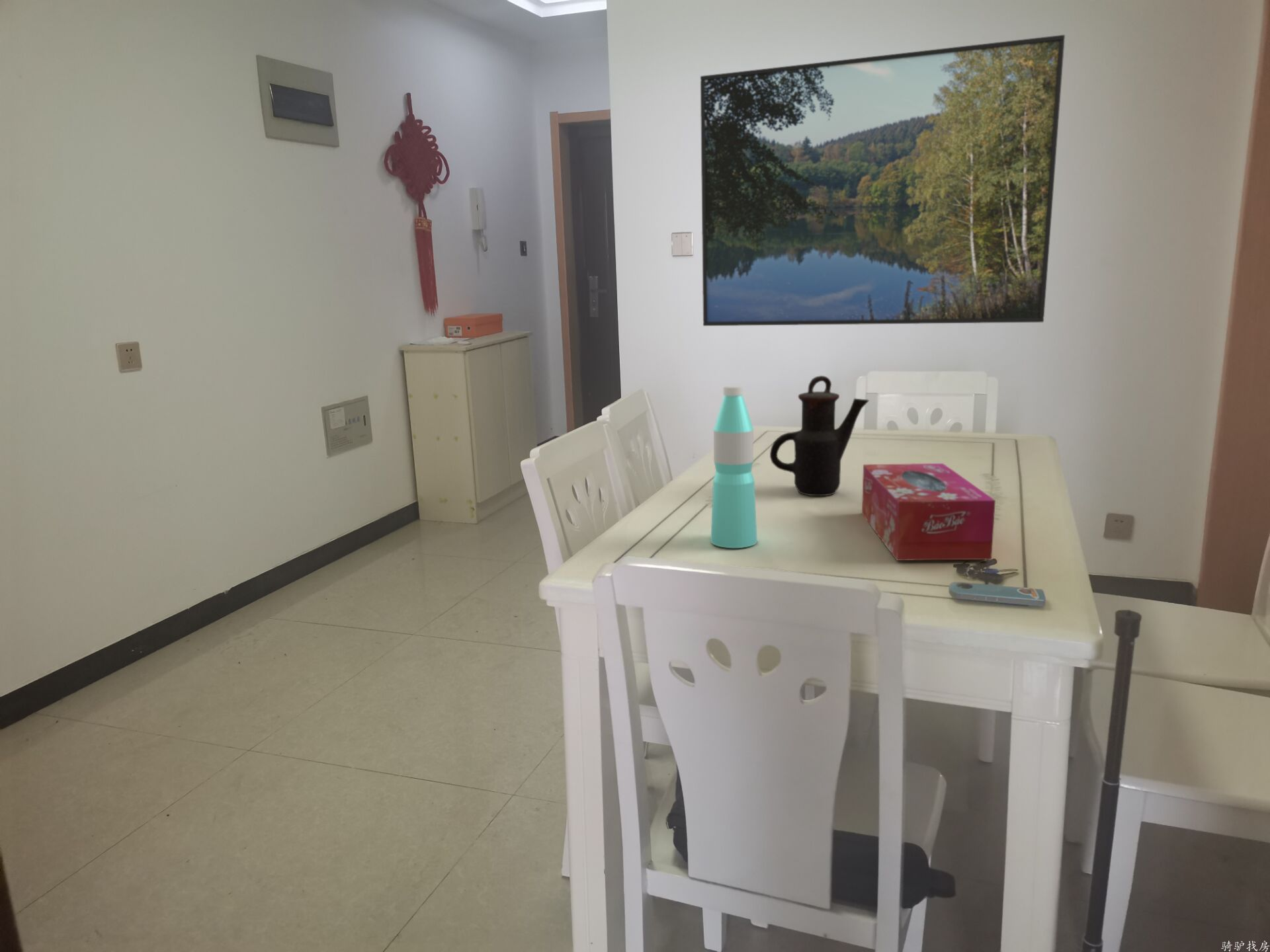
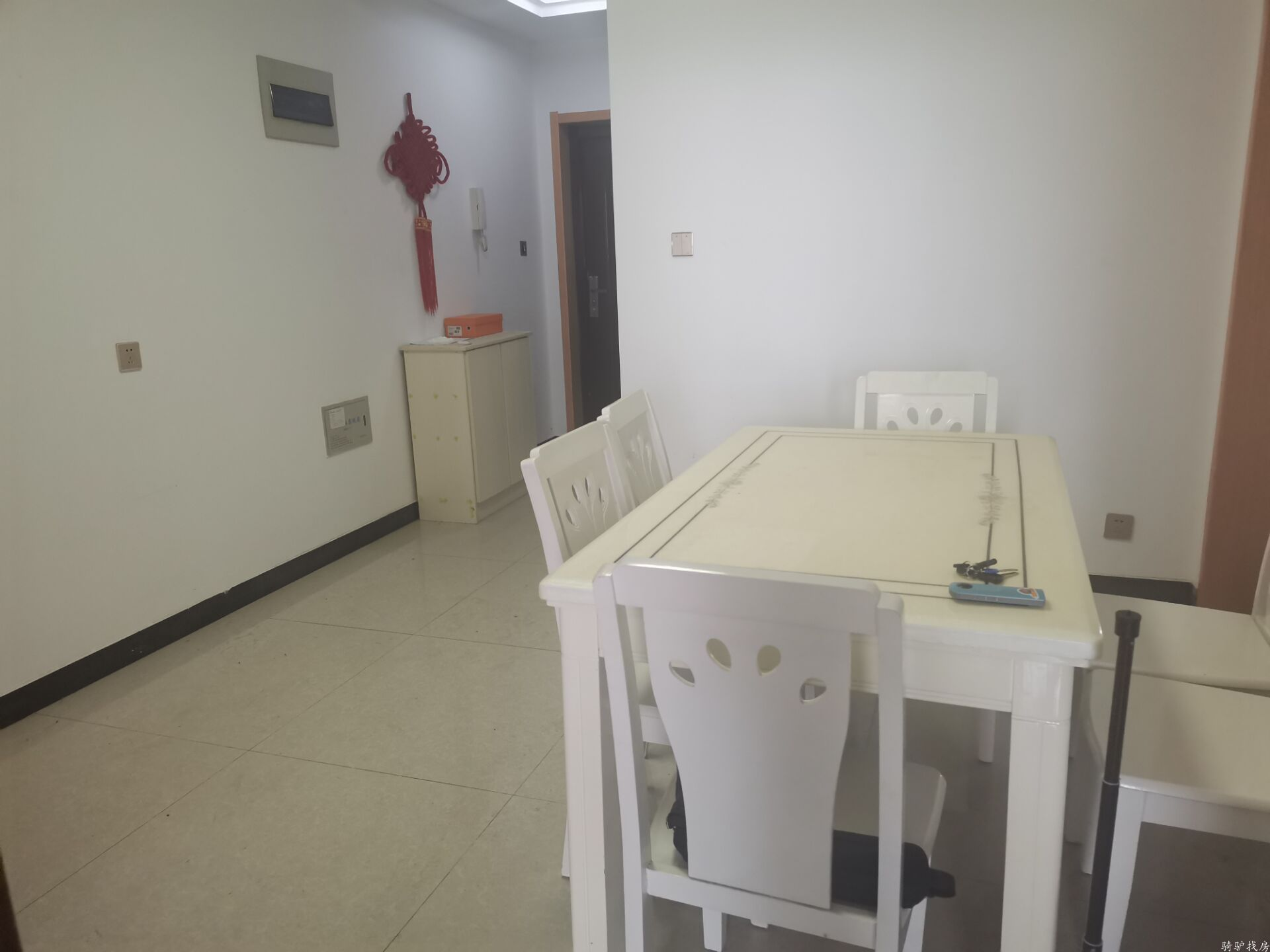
- tissue box [861,463,996,561]
- water bottle [710,385,758,549]
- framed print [700,34,1066,327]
- teapot [769,375,870,496]
